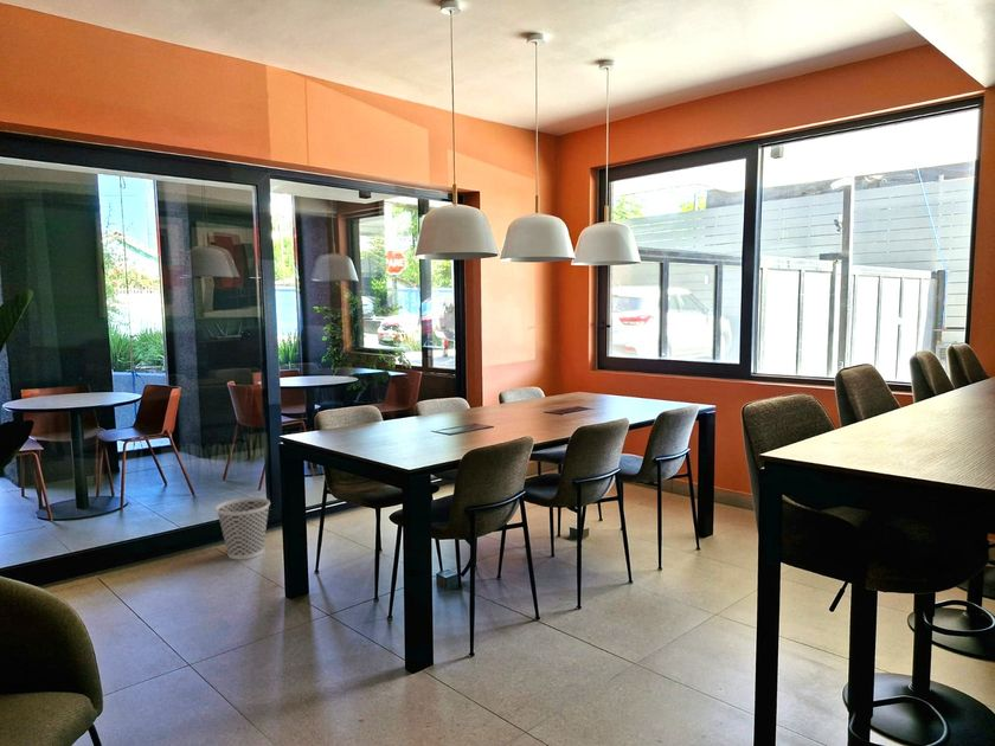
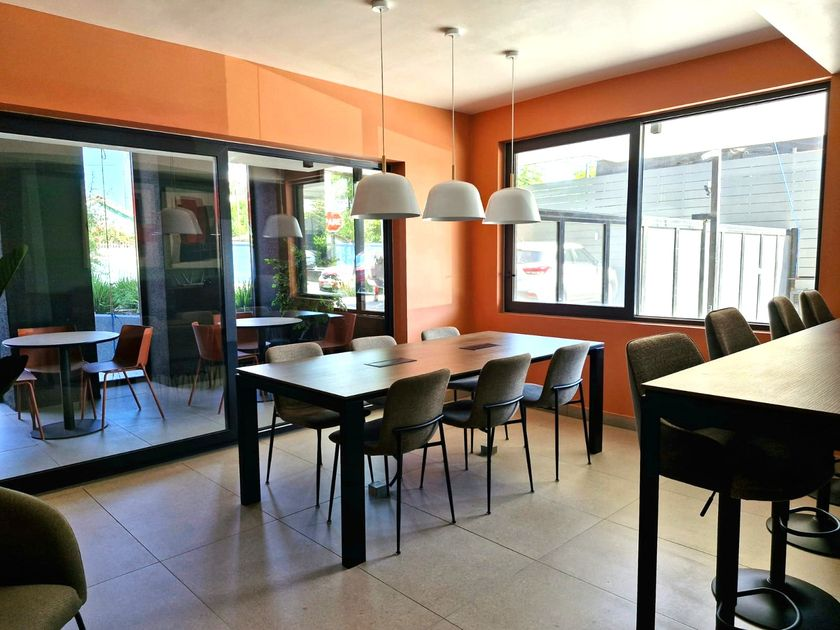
- wastebasket [214,496,271,561]
